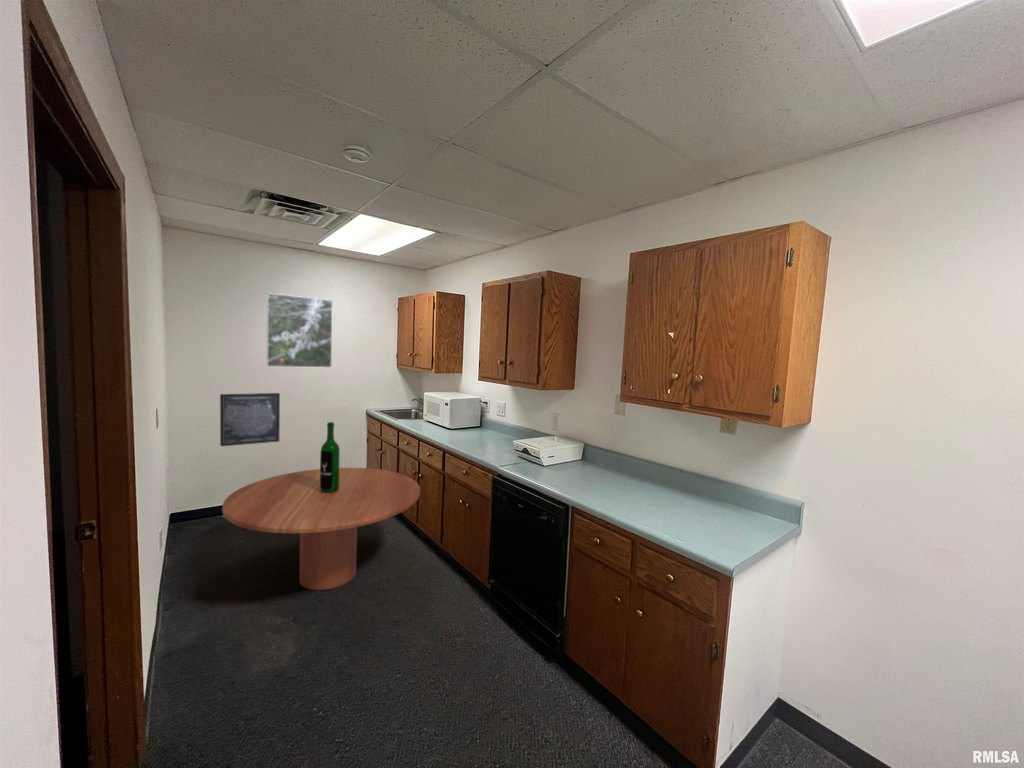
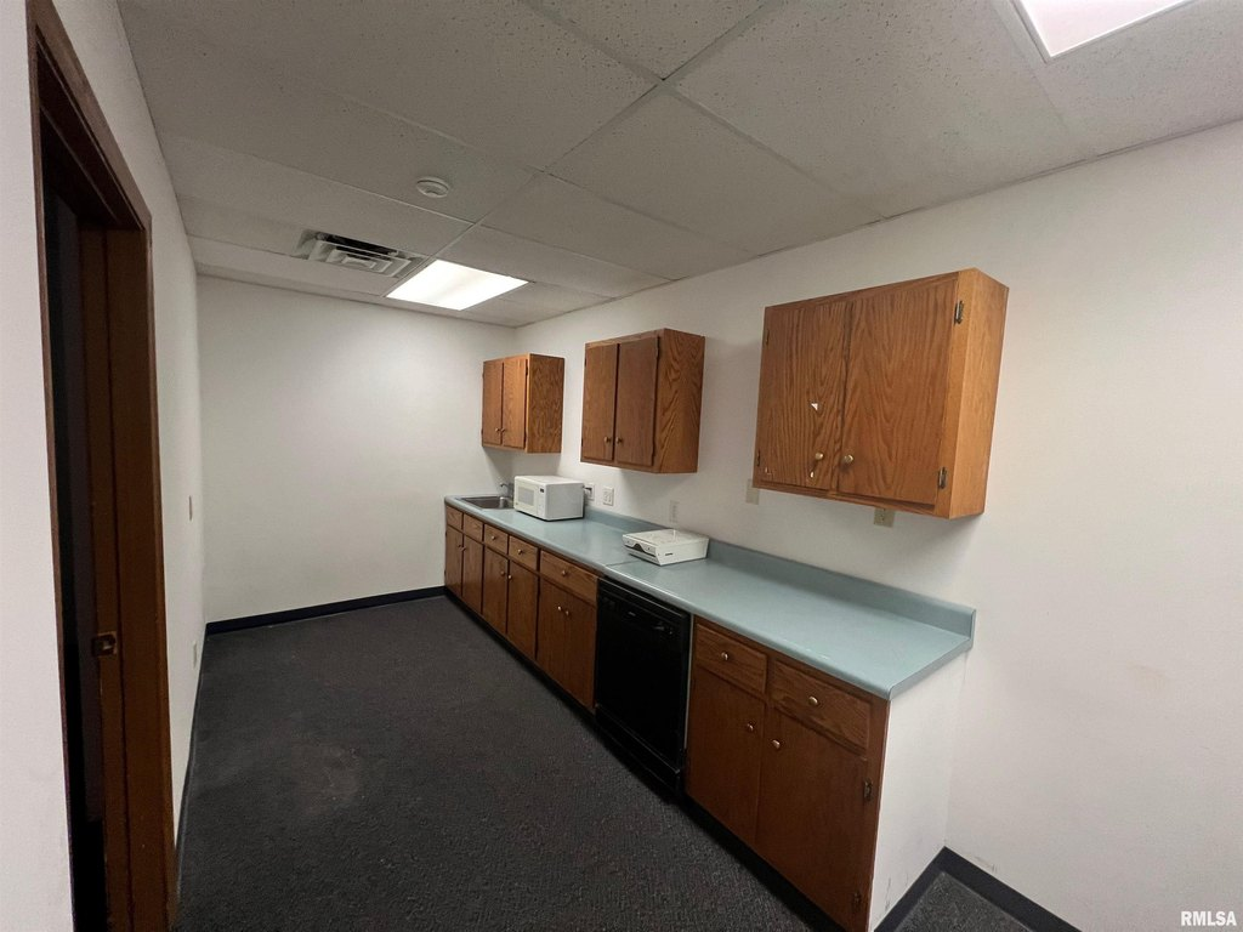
- wall art [219,392,281,447]
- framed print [266,292,334,369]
- dining table [221,421,421,591]
